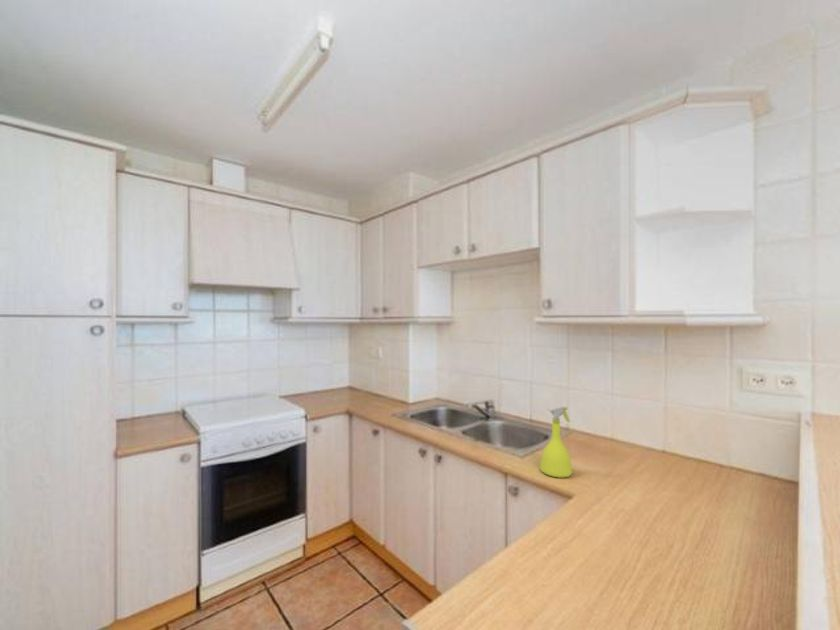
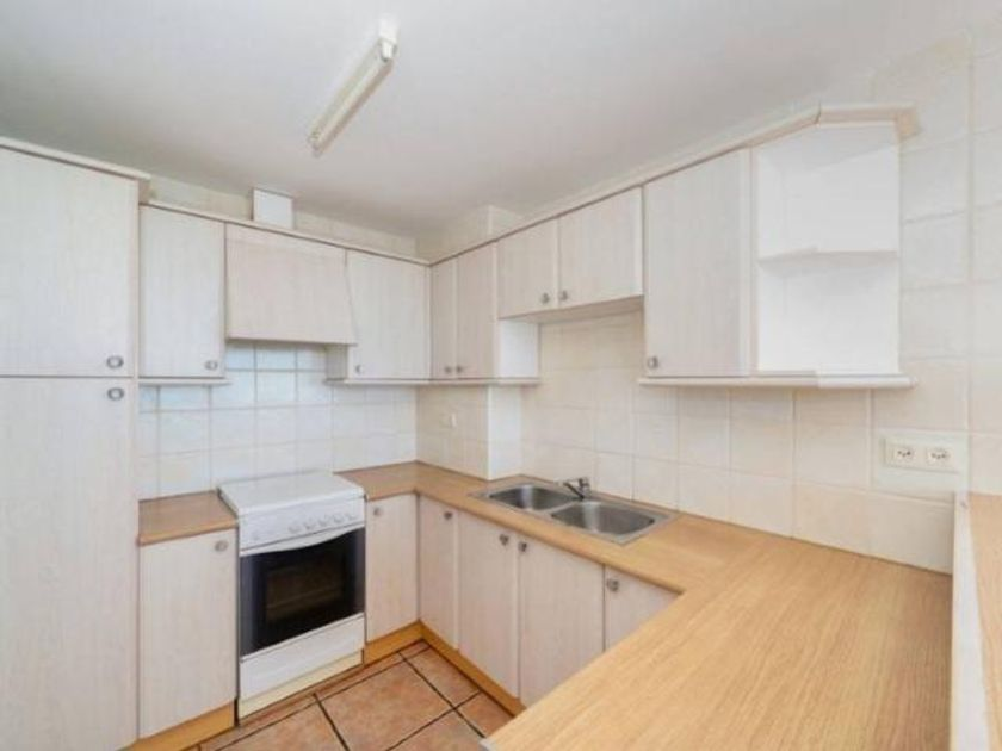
- spray bottle [539,406,573,478]
